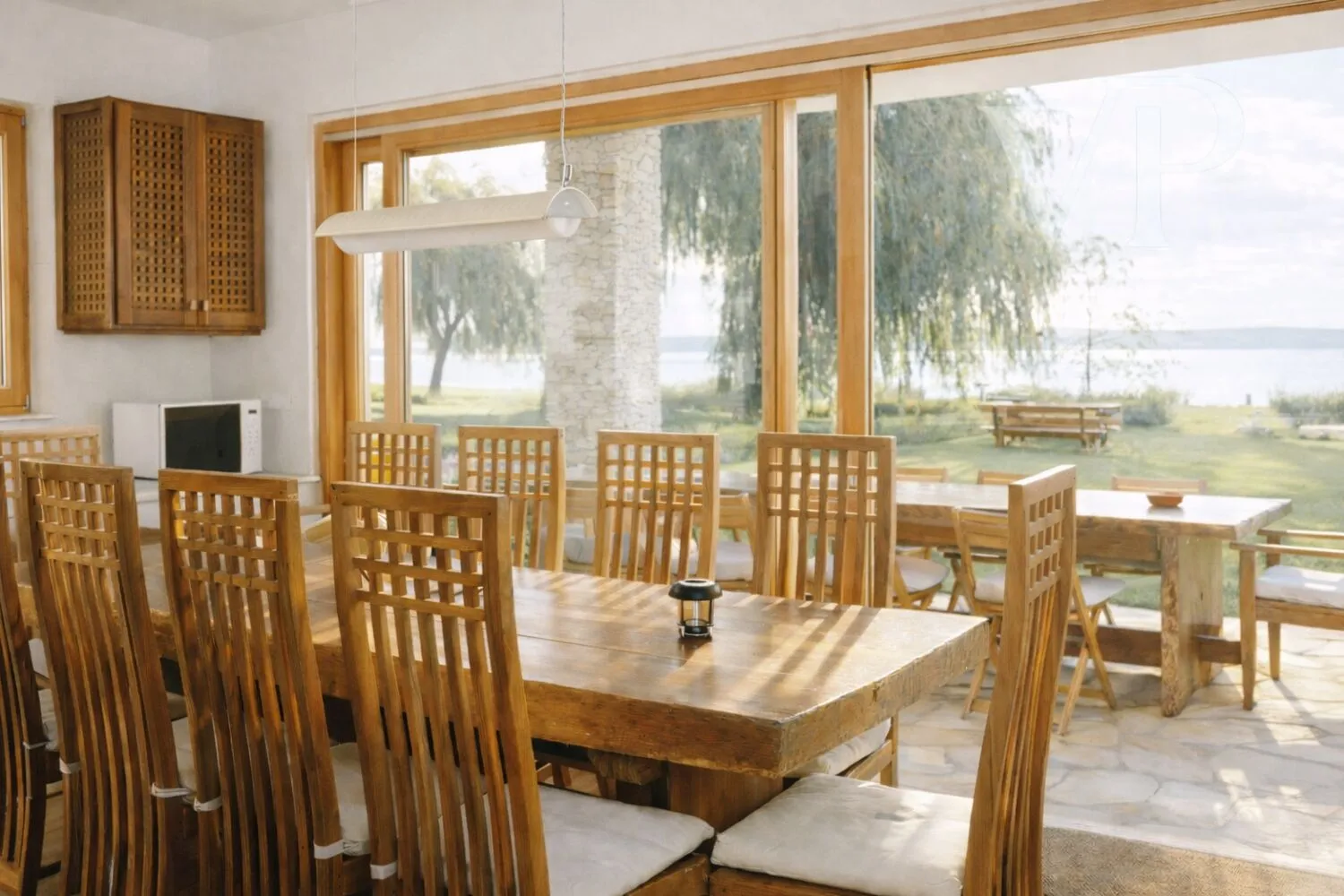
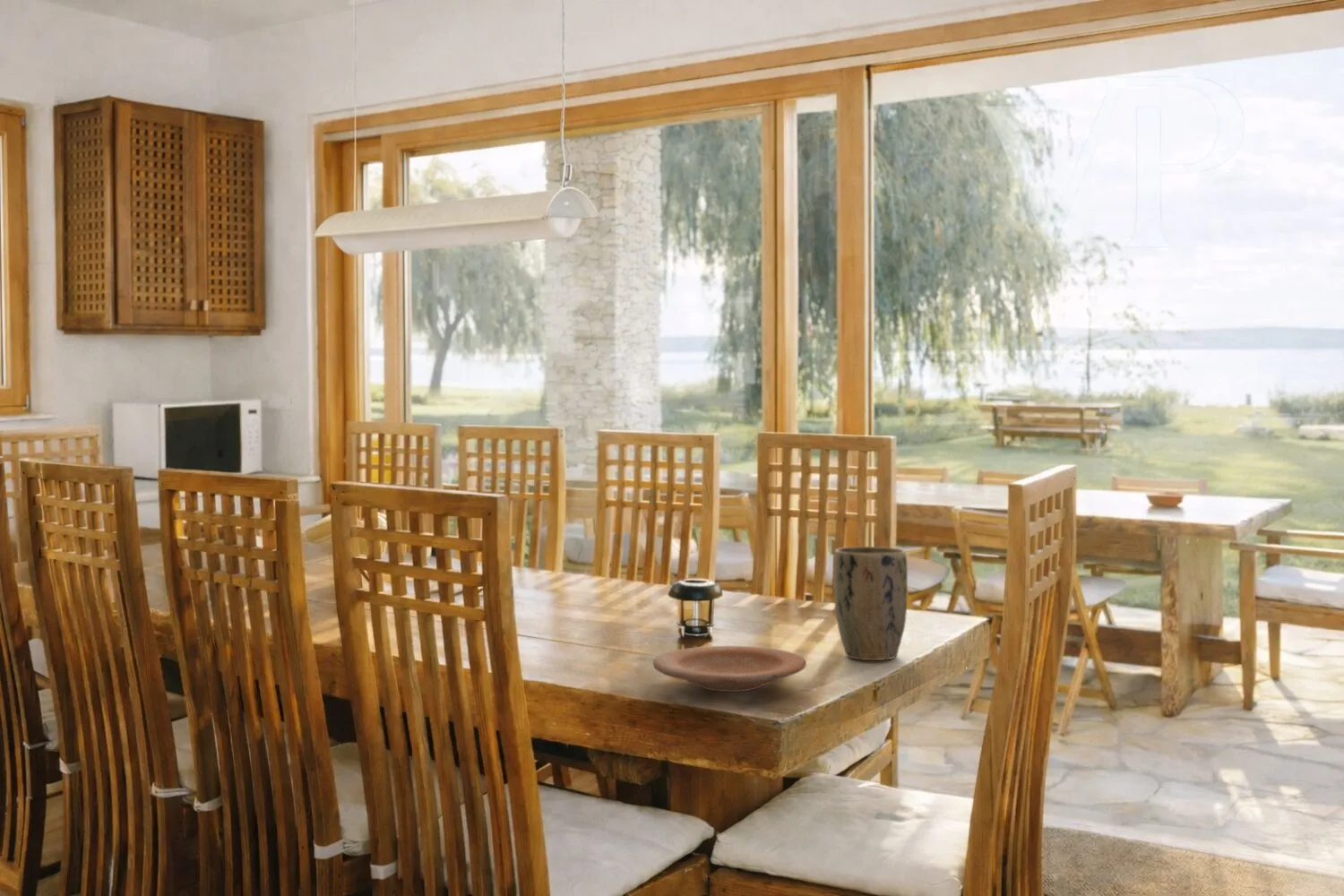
+ plant pot [832,546,909,661]
+ plate [652,645,807,693]
